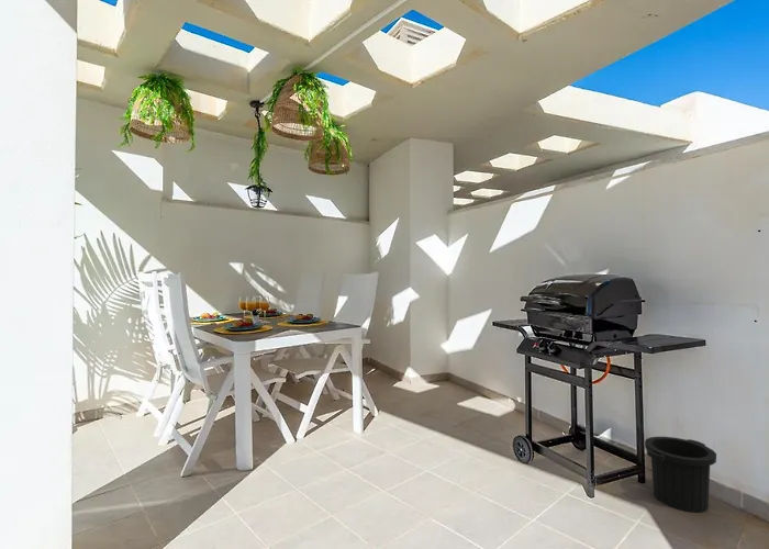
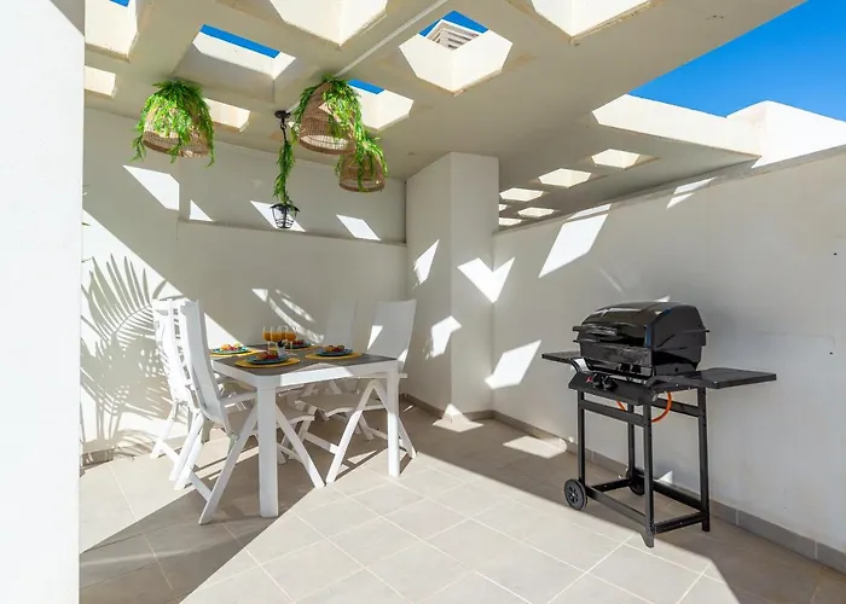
- trash can [644,436,717,514]
